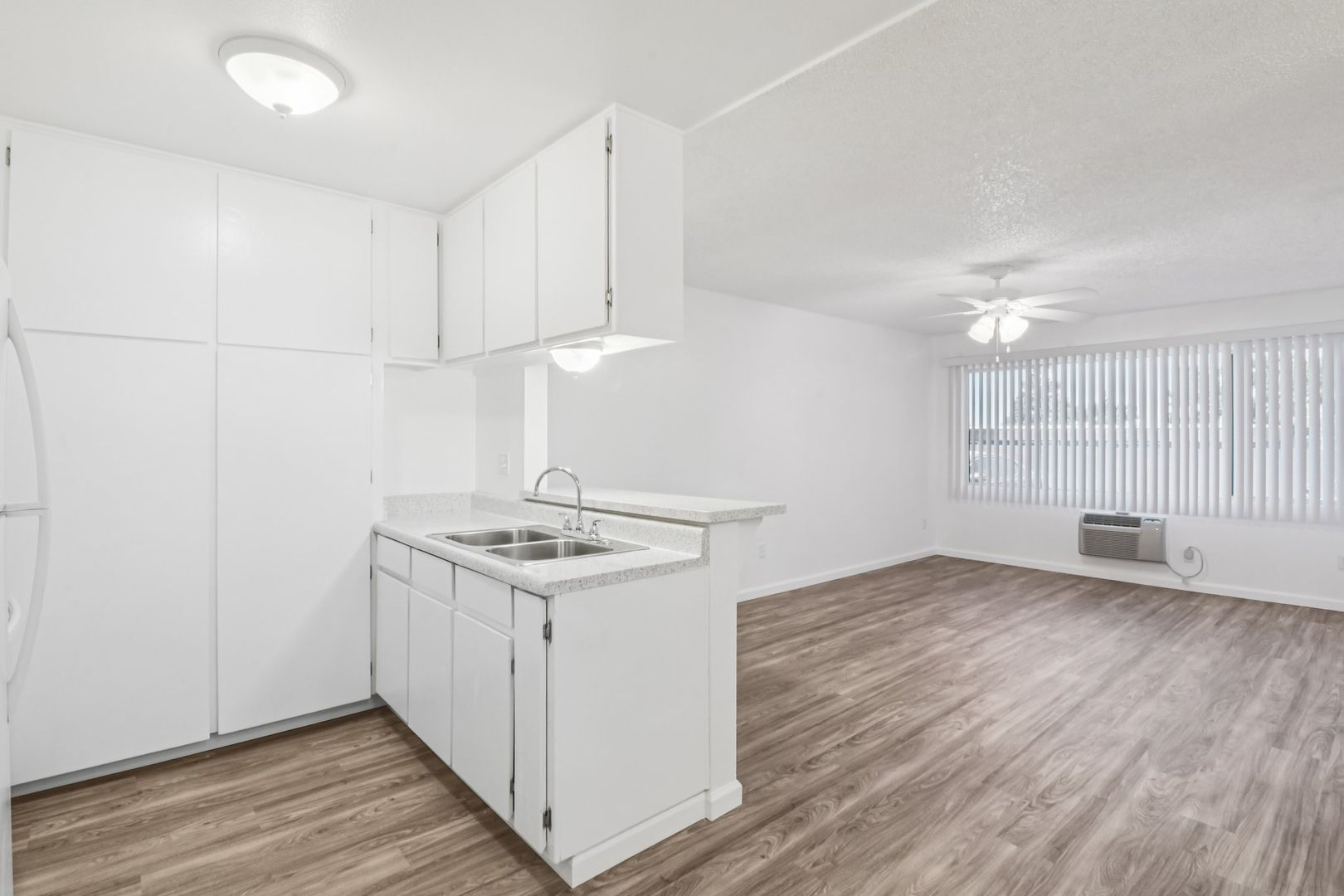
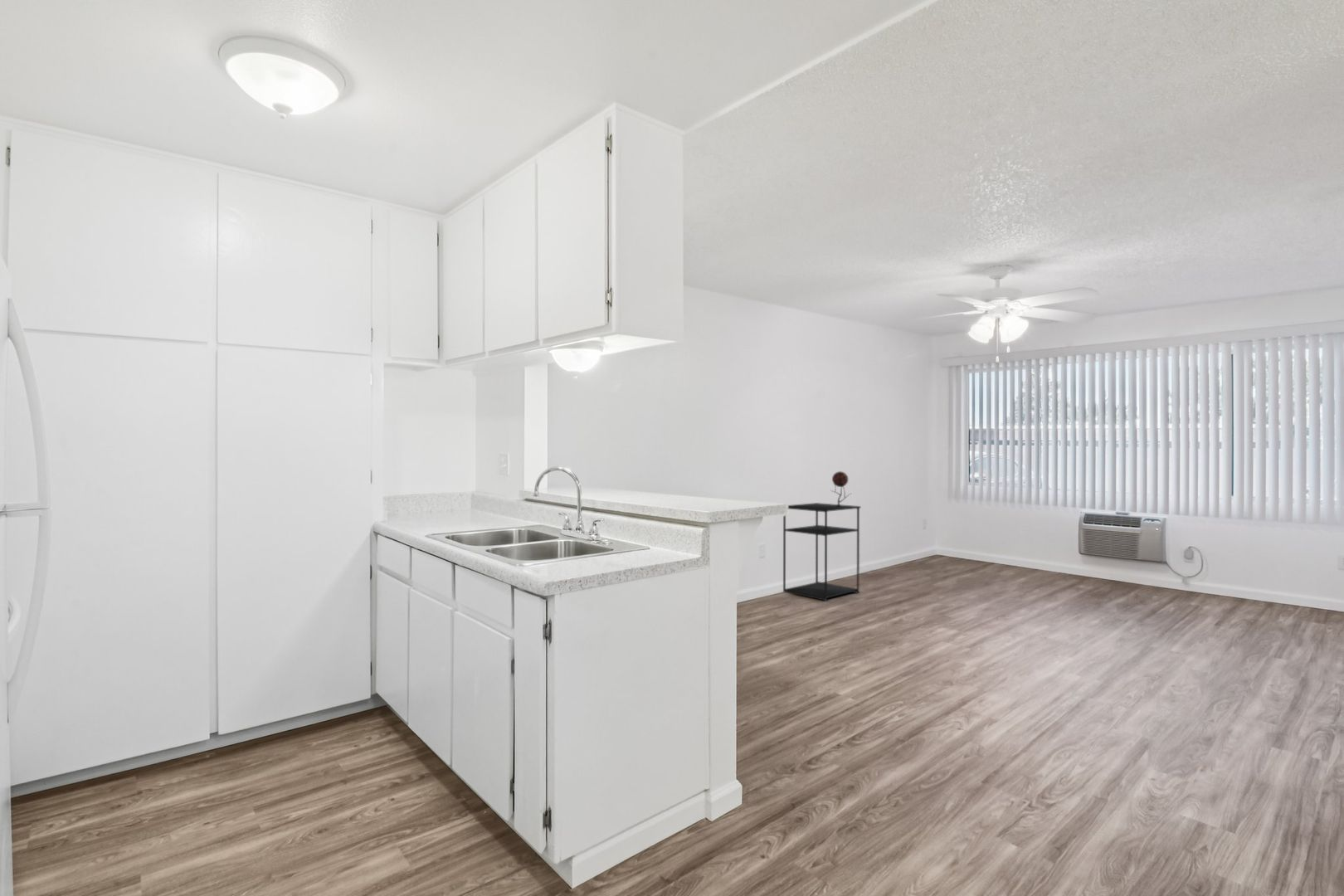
+ shelving unit [782,502,861,601]
+ decorative orb [829,470,851,507]
